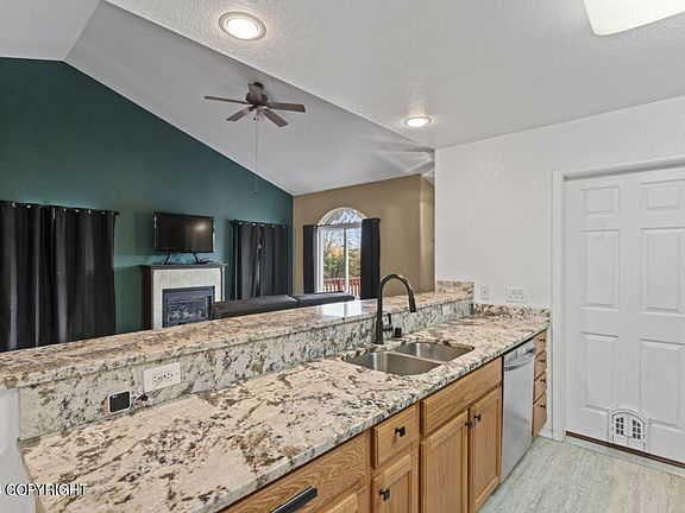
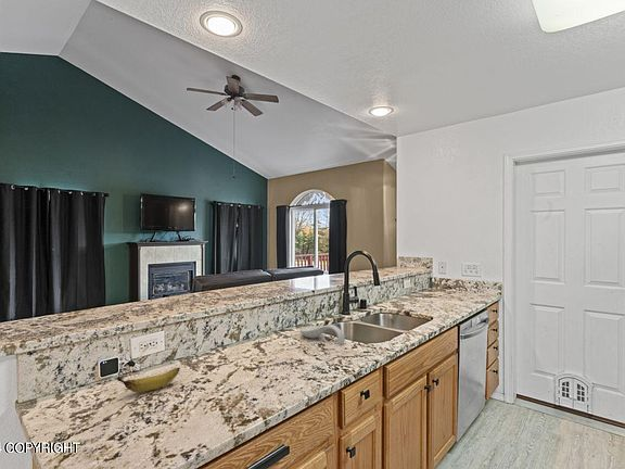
+ banana [116,367,181,393]
+ spoon rest [298,324,346,344]
